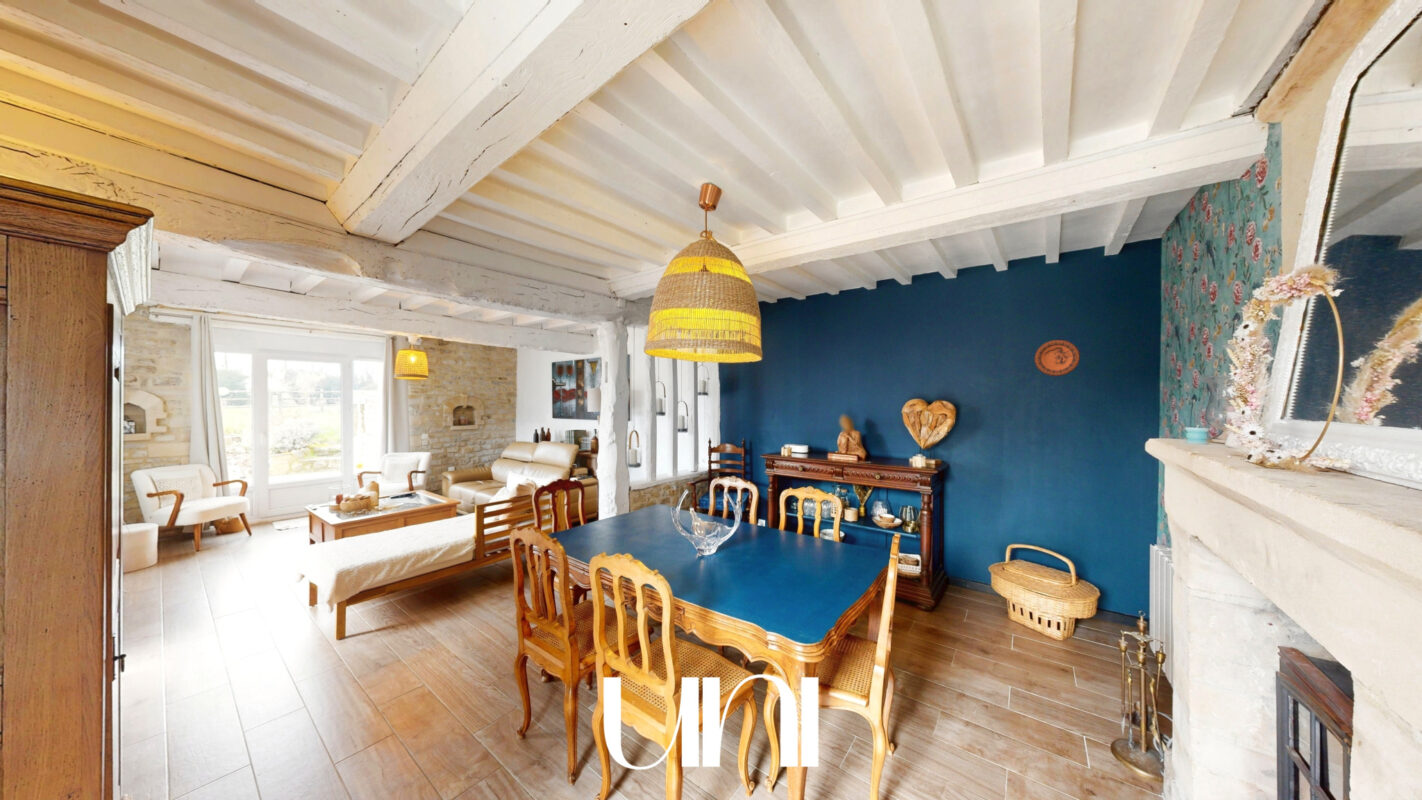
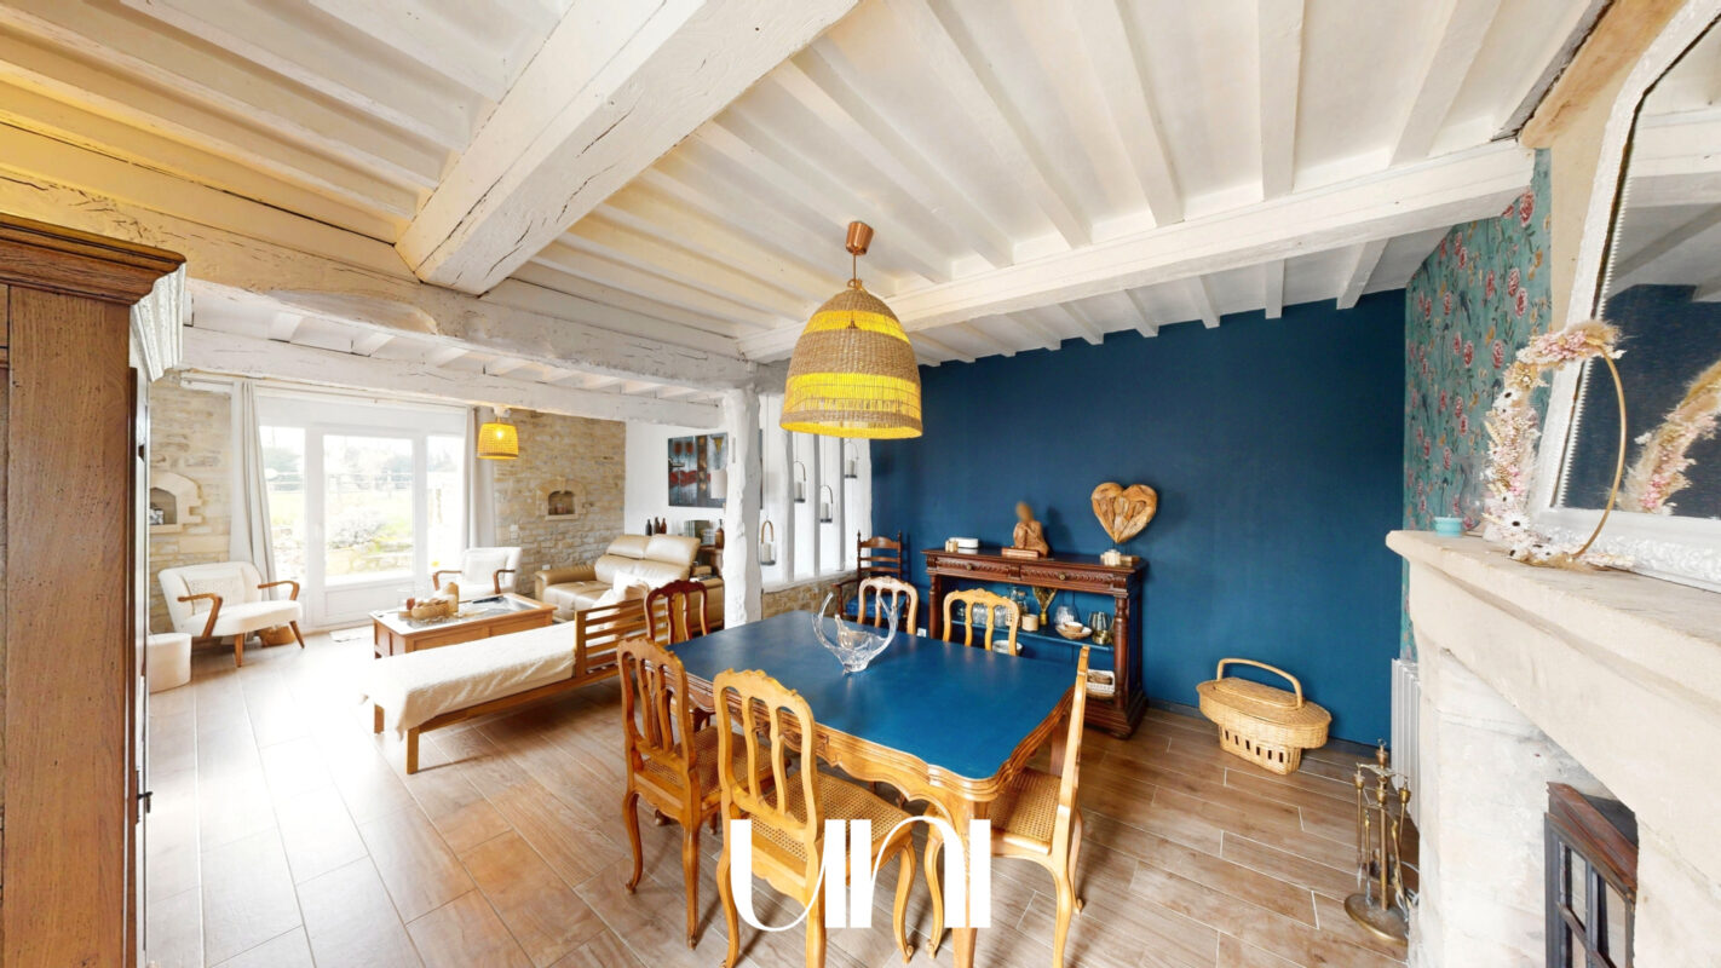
- decorative plate [1033,339,1081,377]
